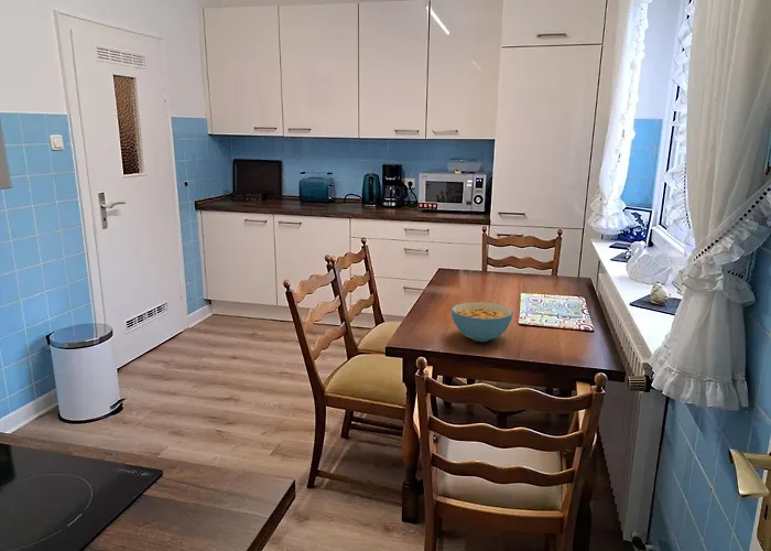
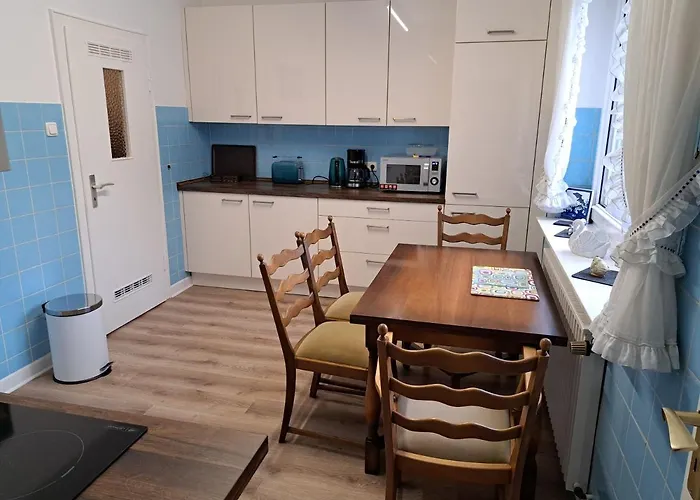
- cereal bowl [450,301,514,343]
